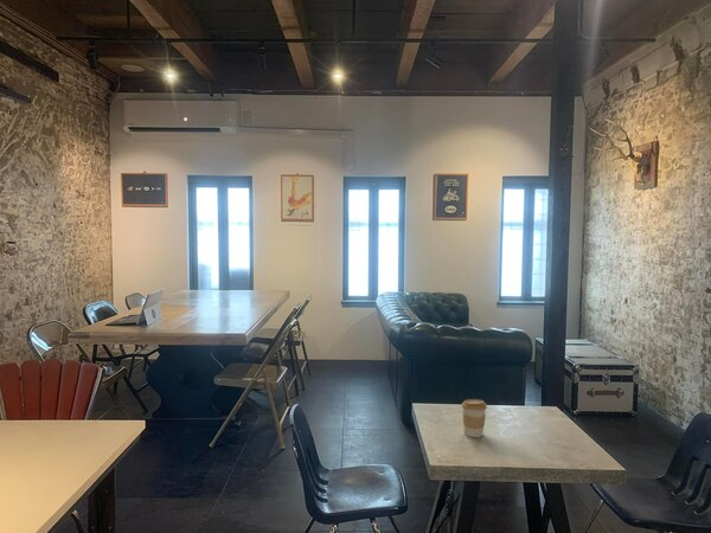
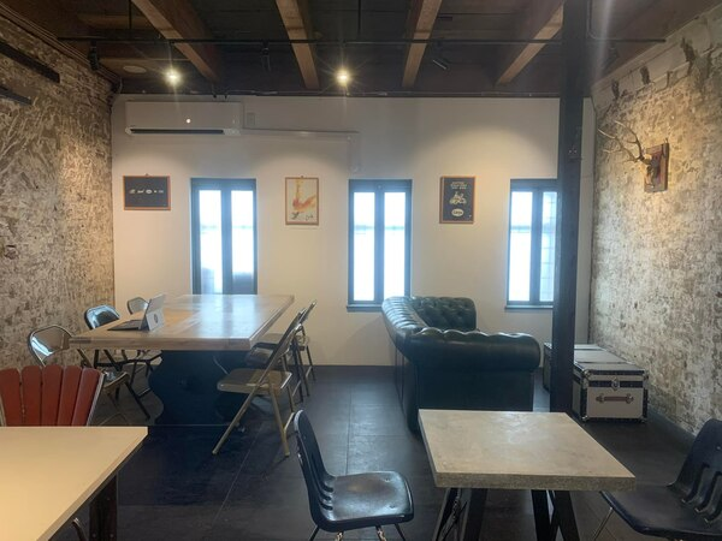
- coffee cup [461,398,488,438]
